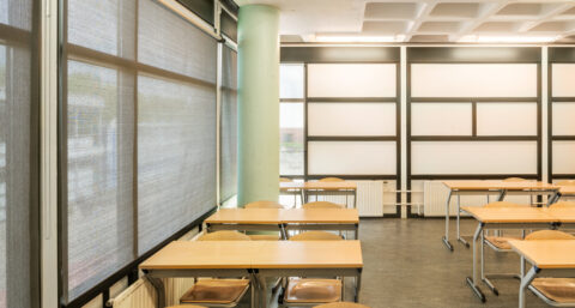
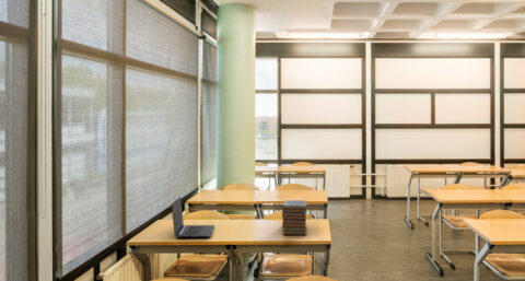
+ laptop [171,196,215,238]
+ book stack [281,199,308,236]
